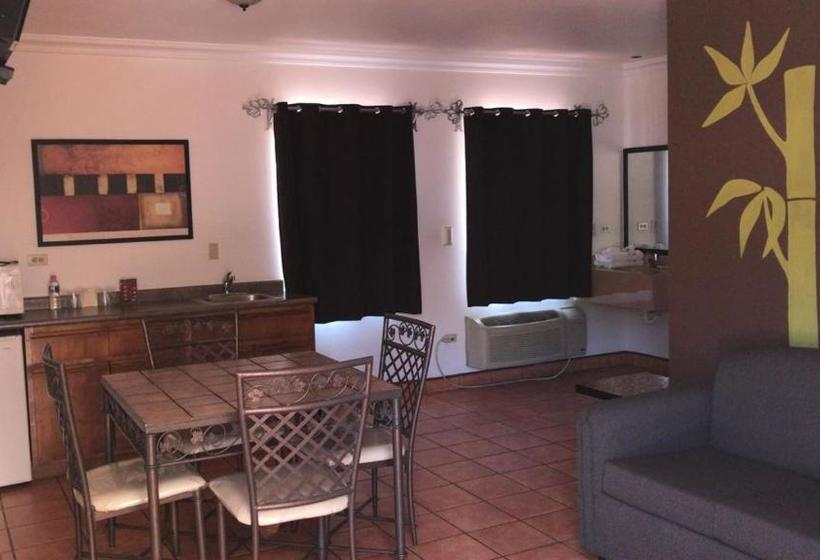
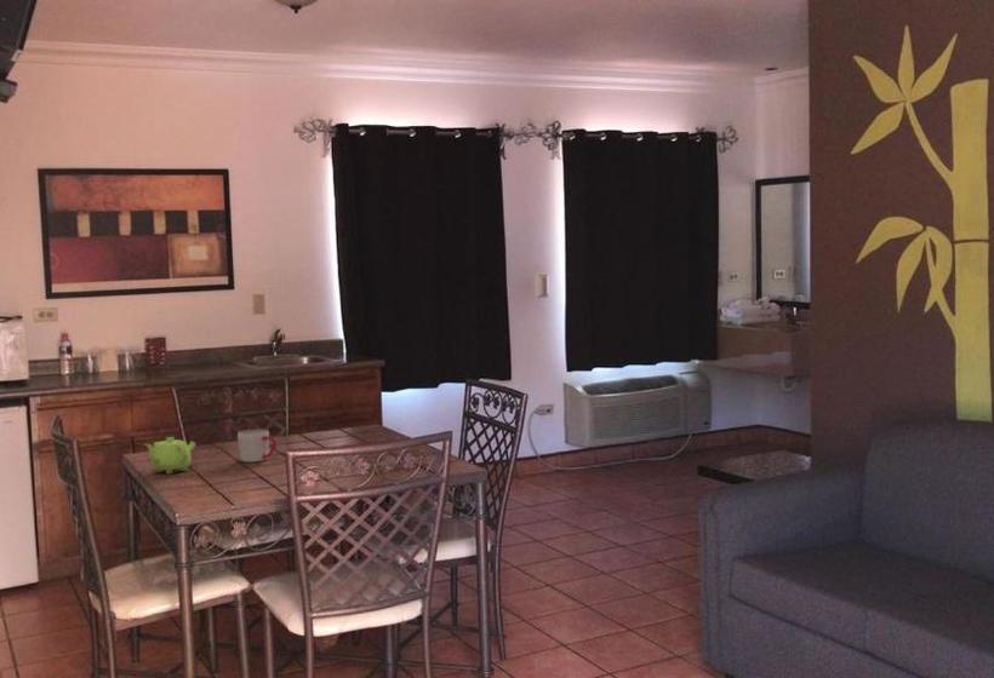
+ teapot [143,436,198,475]
+ mug [236,429,278,464]
